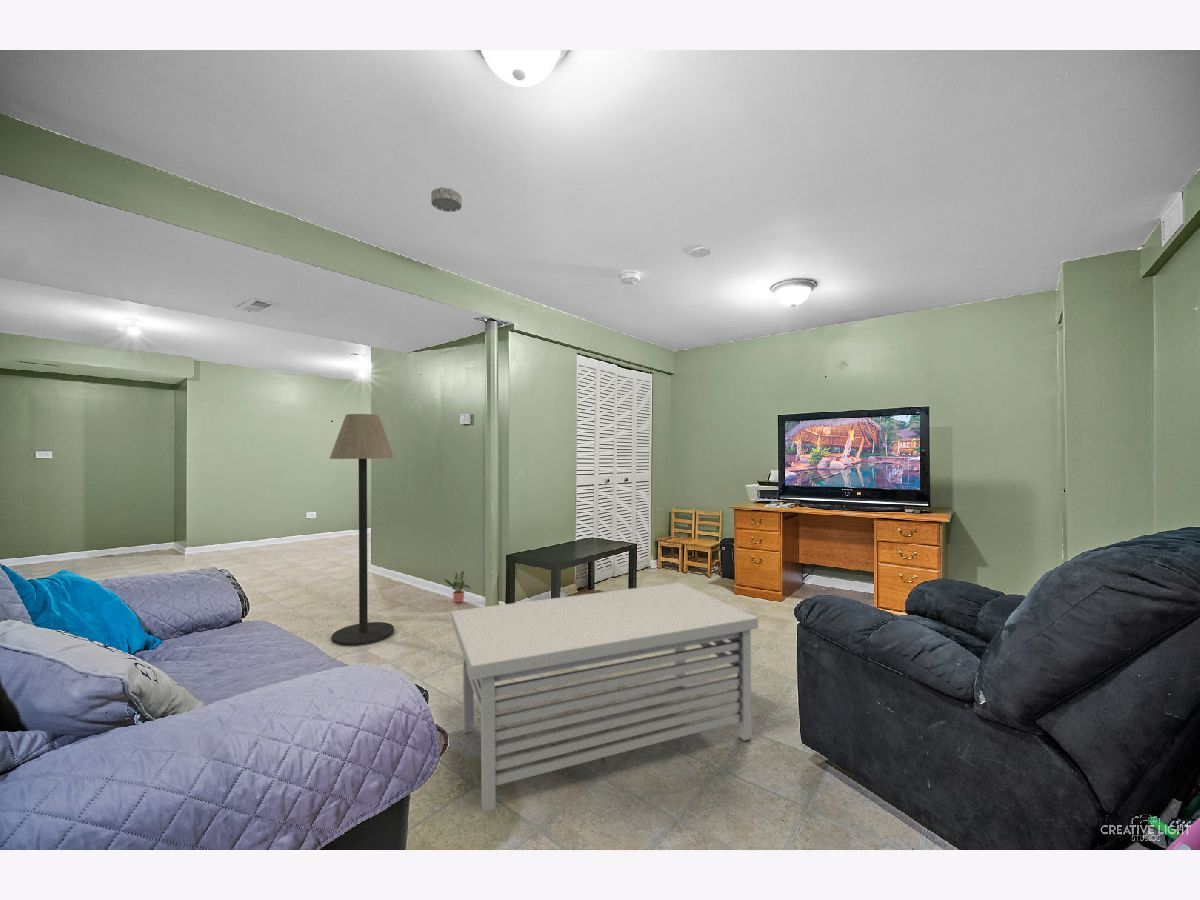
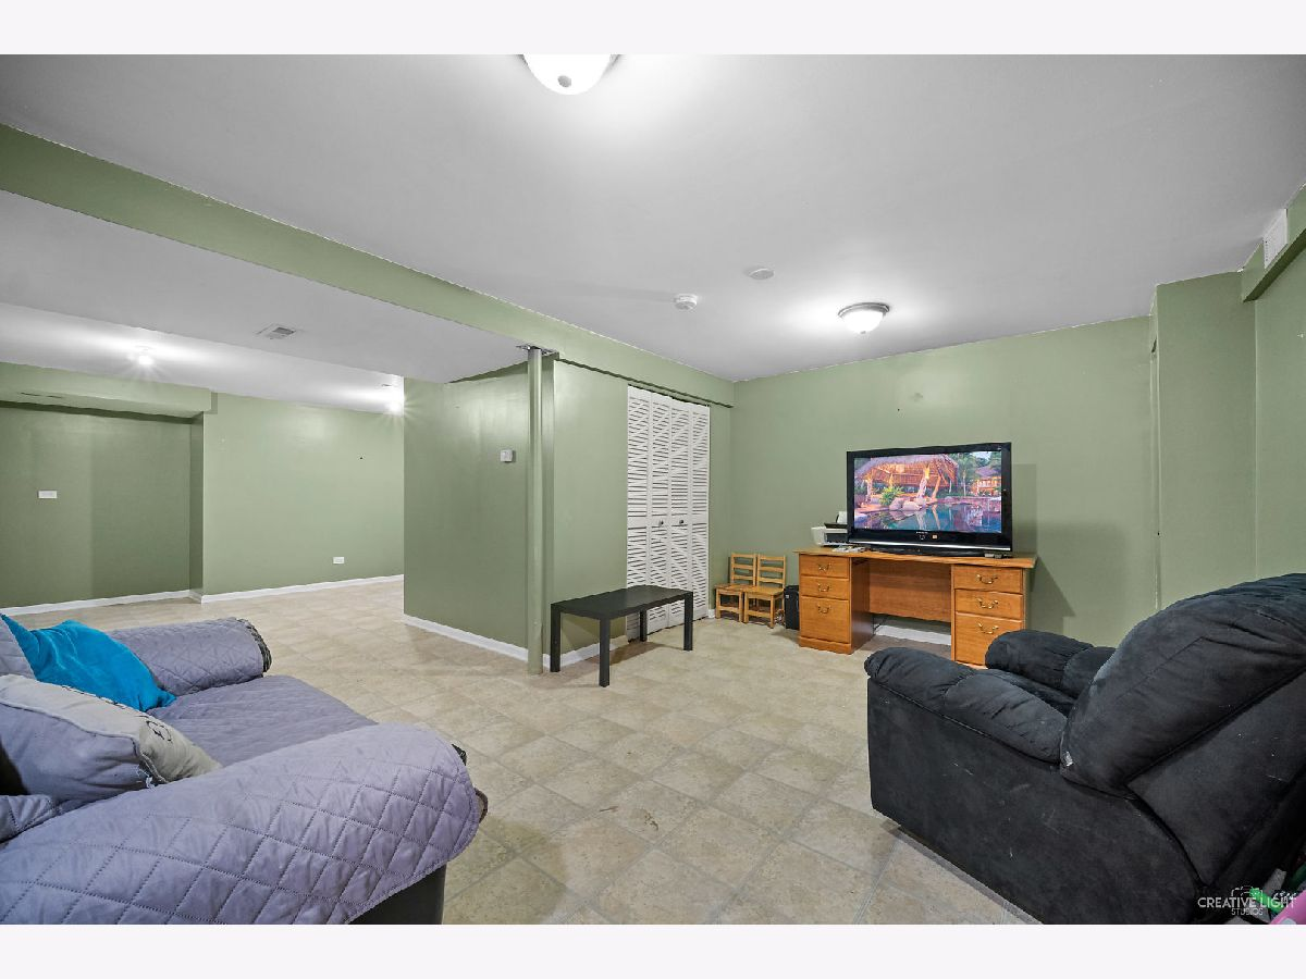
- floor lamp [329,413,395,647]
- potted plant [443,570,471,604]
- smoke detector [430,186,462,213]
- coffee table [450,582,759,813]
